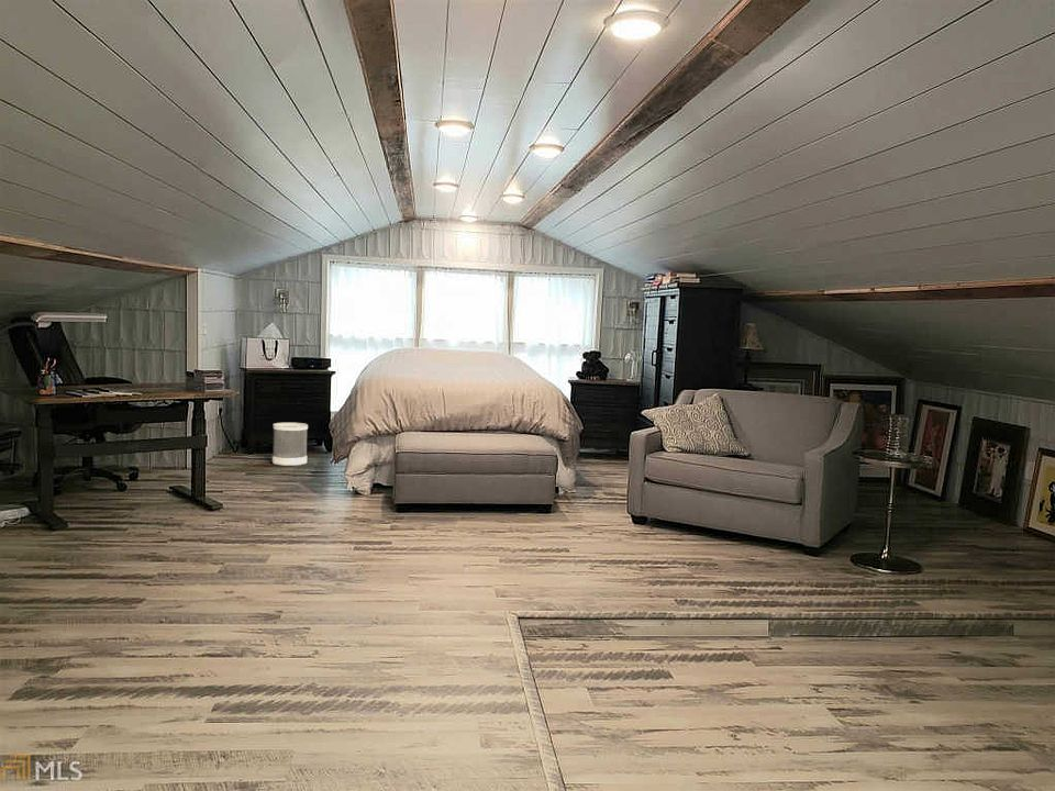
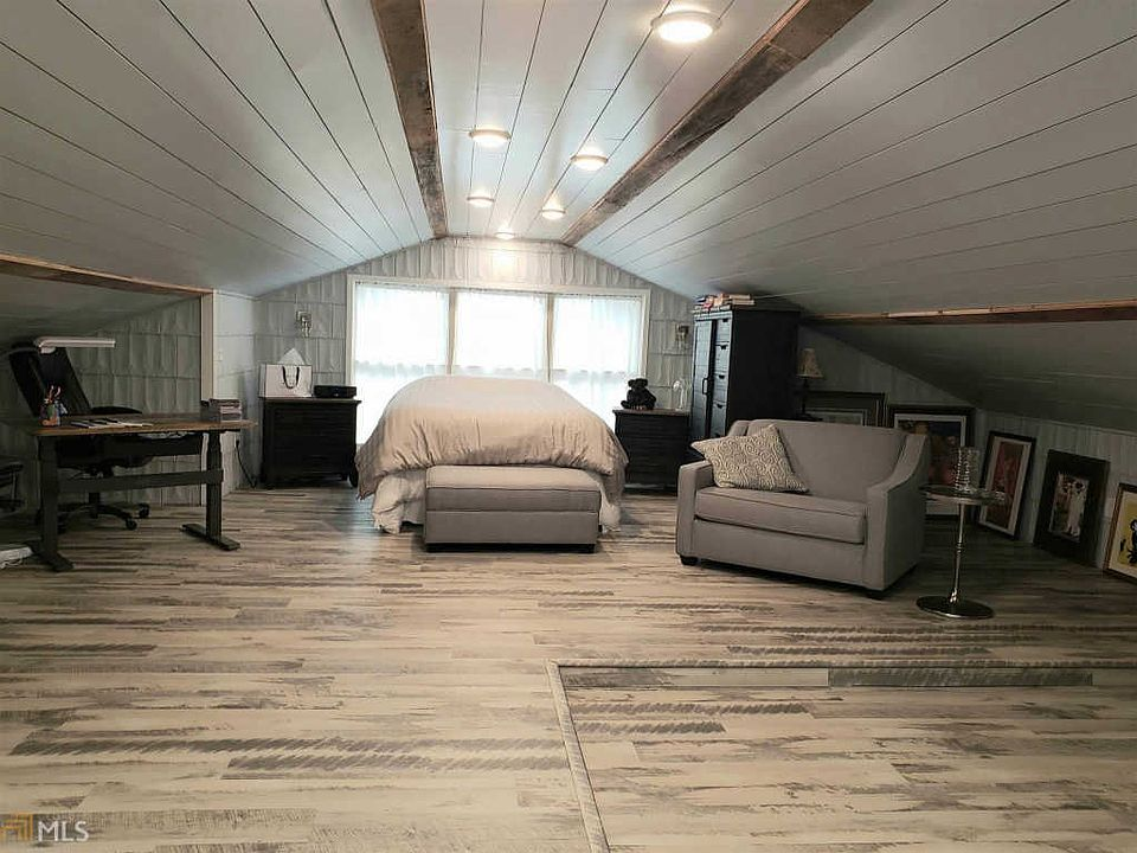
- wastebasket [271,422,309,467]
